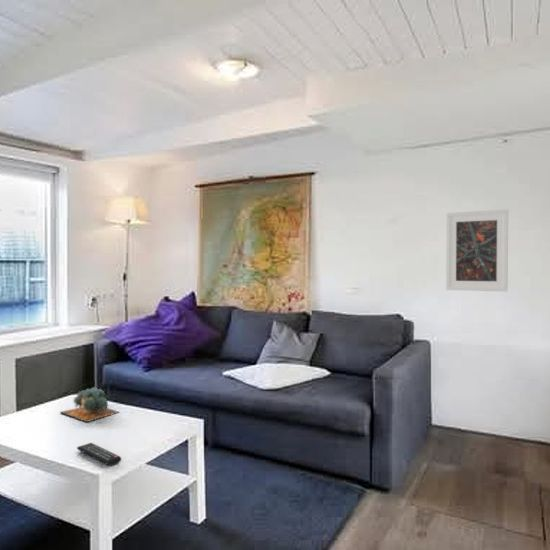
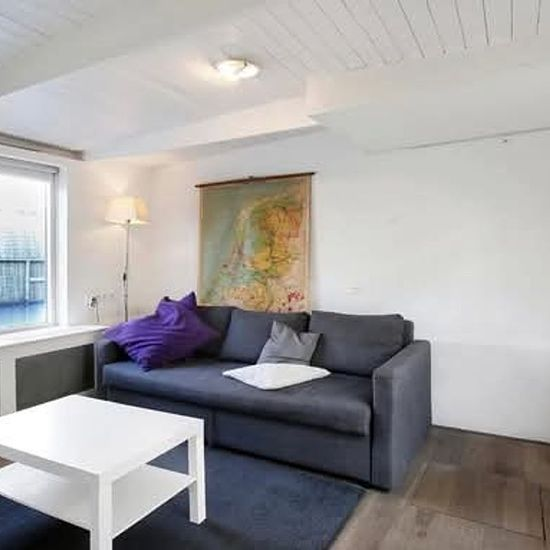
- remote control [76,442,122,467]
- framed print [445,209,509,292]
- succulent plant [59,386,121,423]
